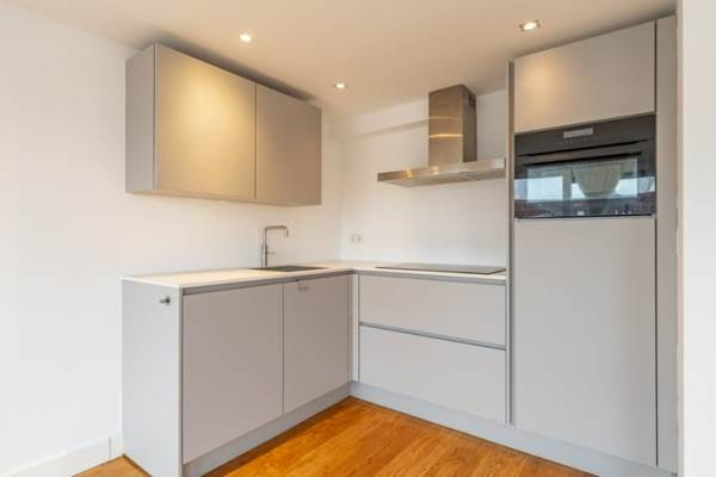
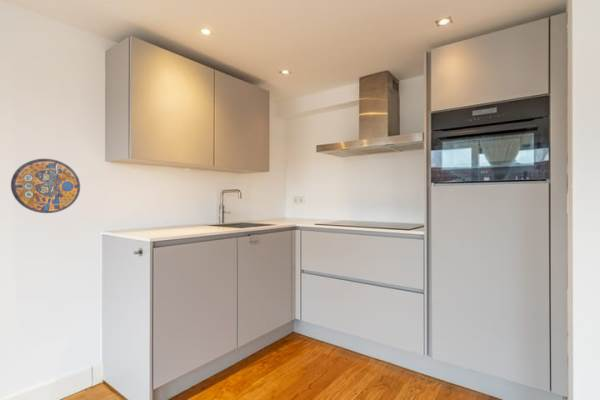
+ manhole cover [10,158,81,214]
